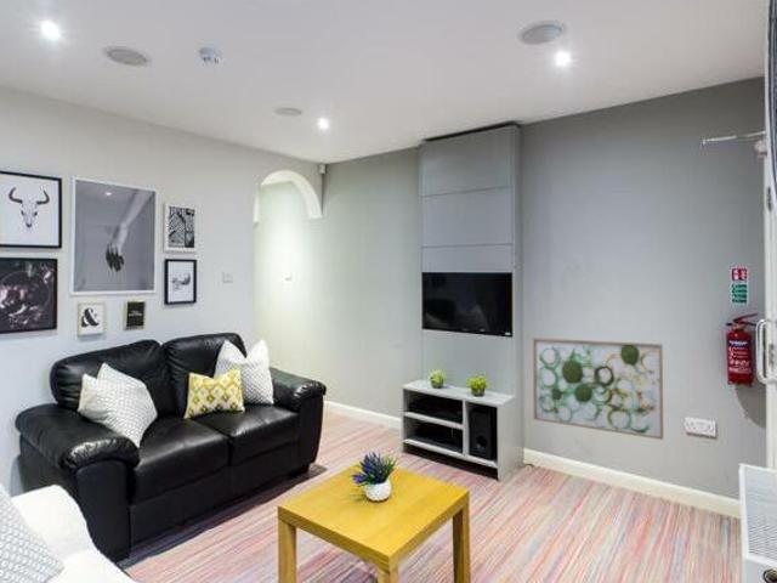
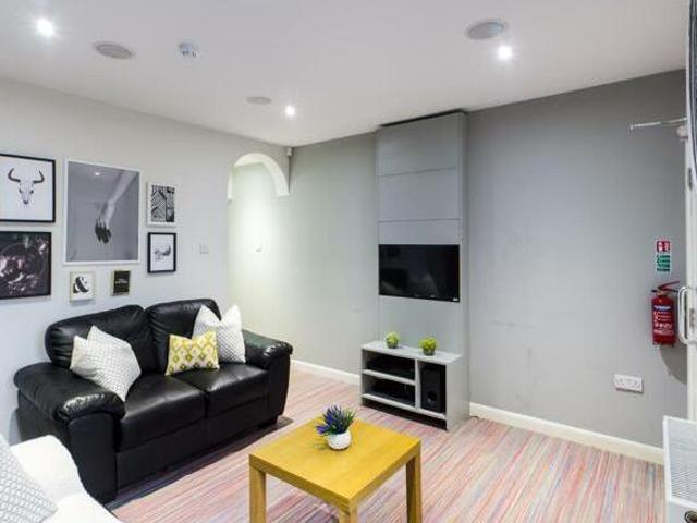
- wall art [532,336,664,441]
